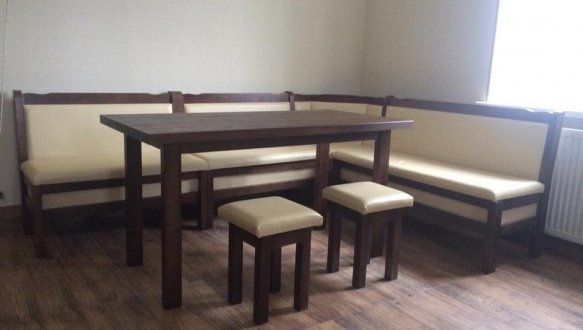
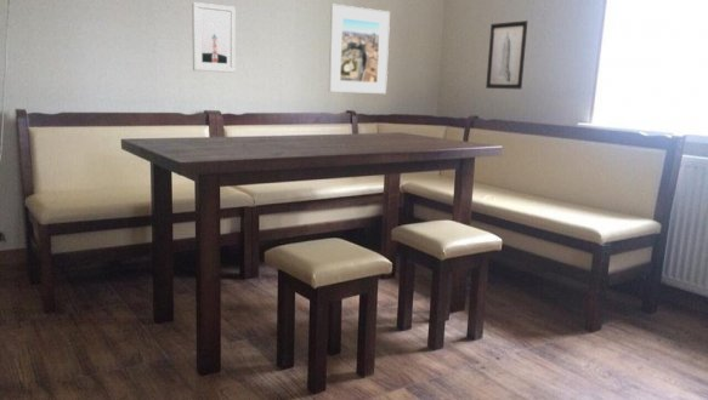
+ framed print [191,1,237,74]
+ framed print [328,4,391,95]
+ wall art [485,19,528,91]
